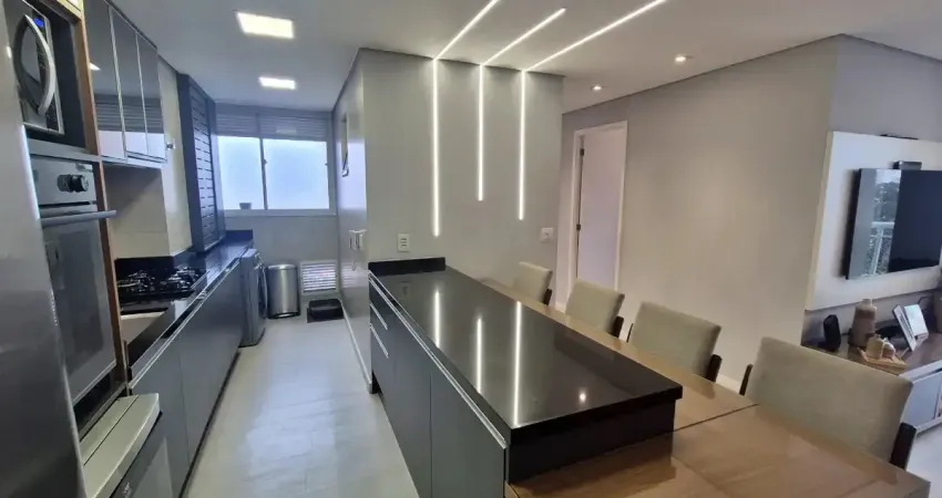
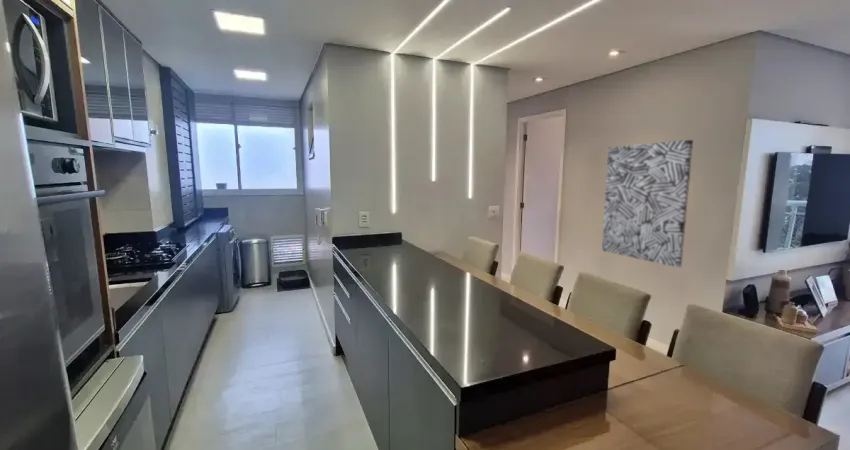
+ wall art [601,139,694,269]
